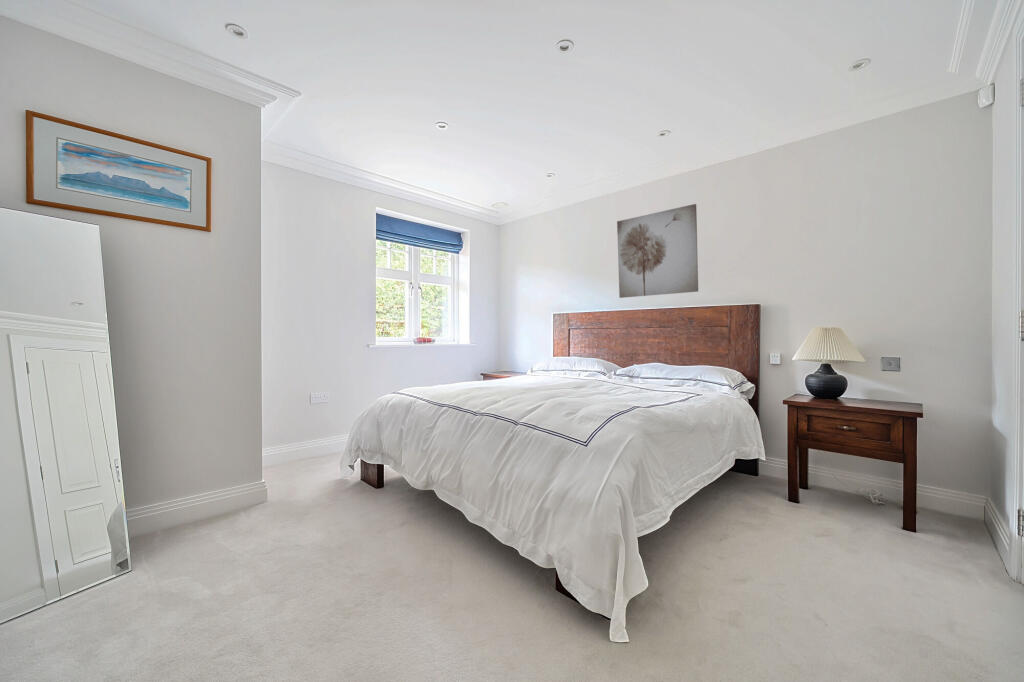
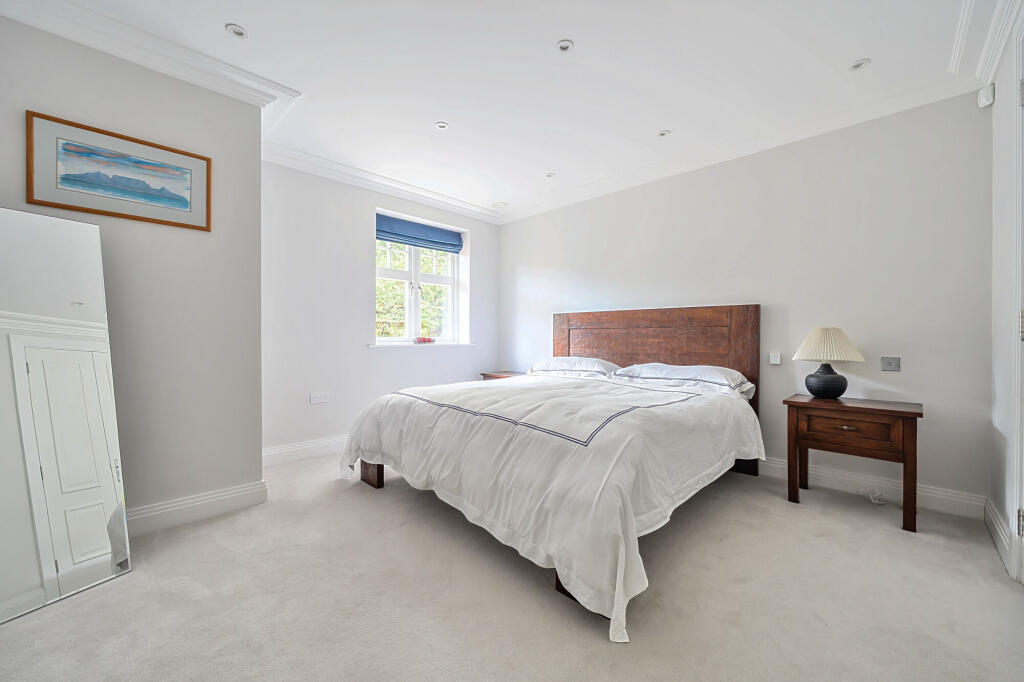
- wall art [616,203,699,299]
